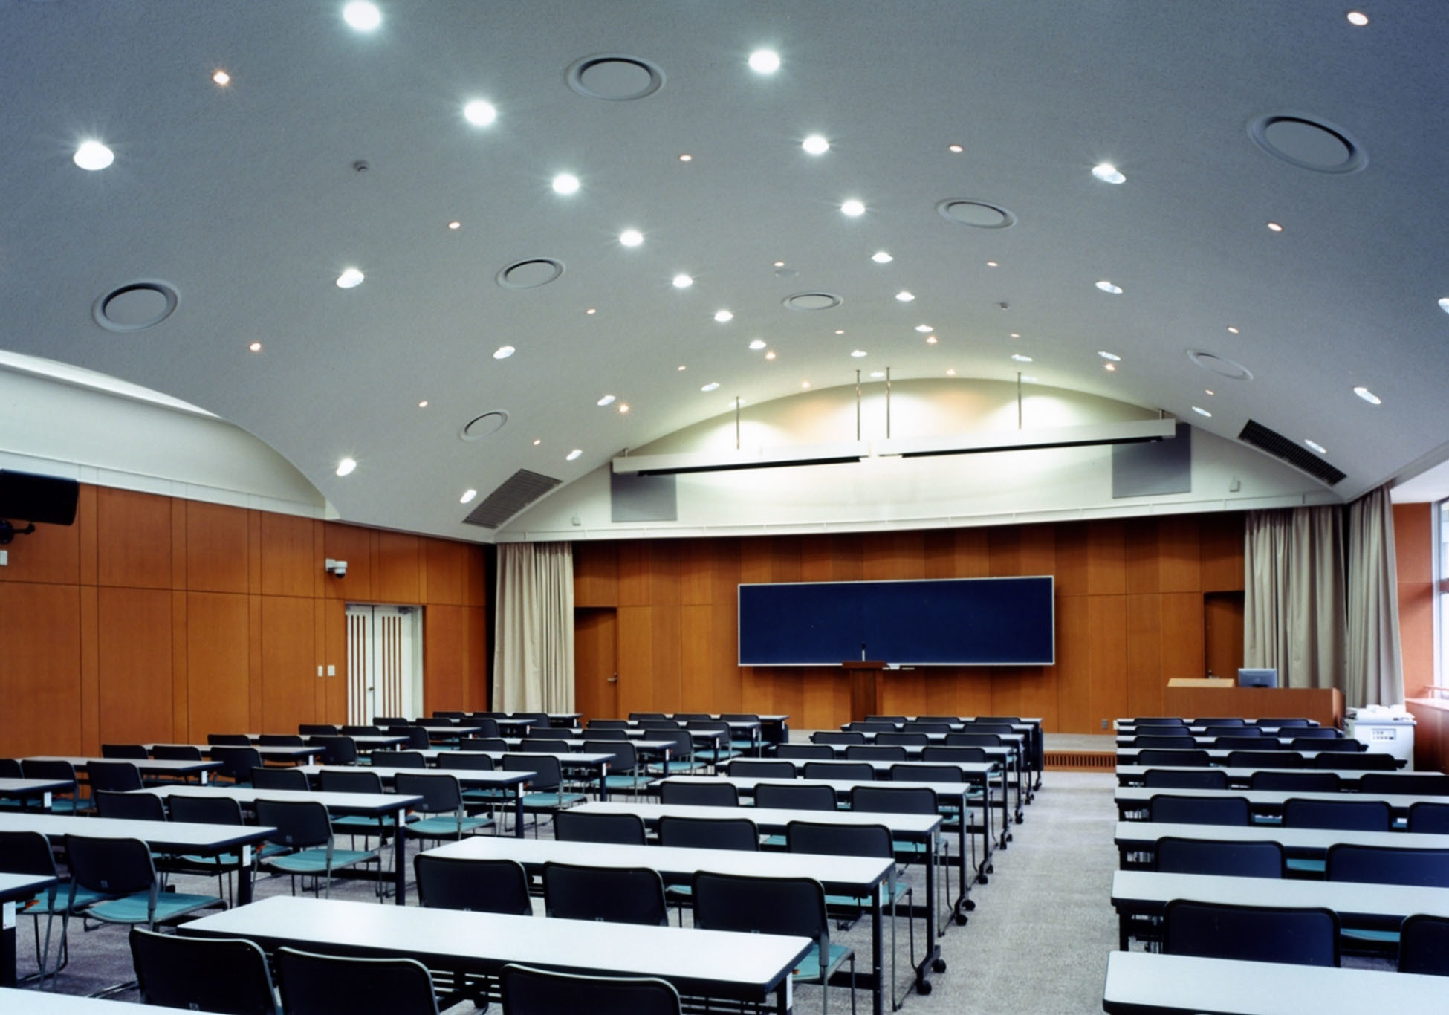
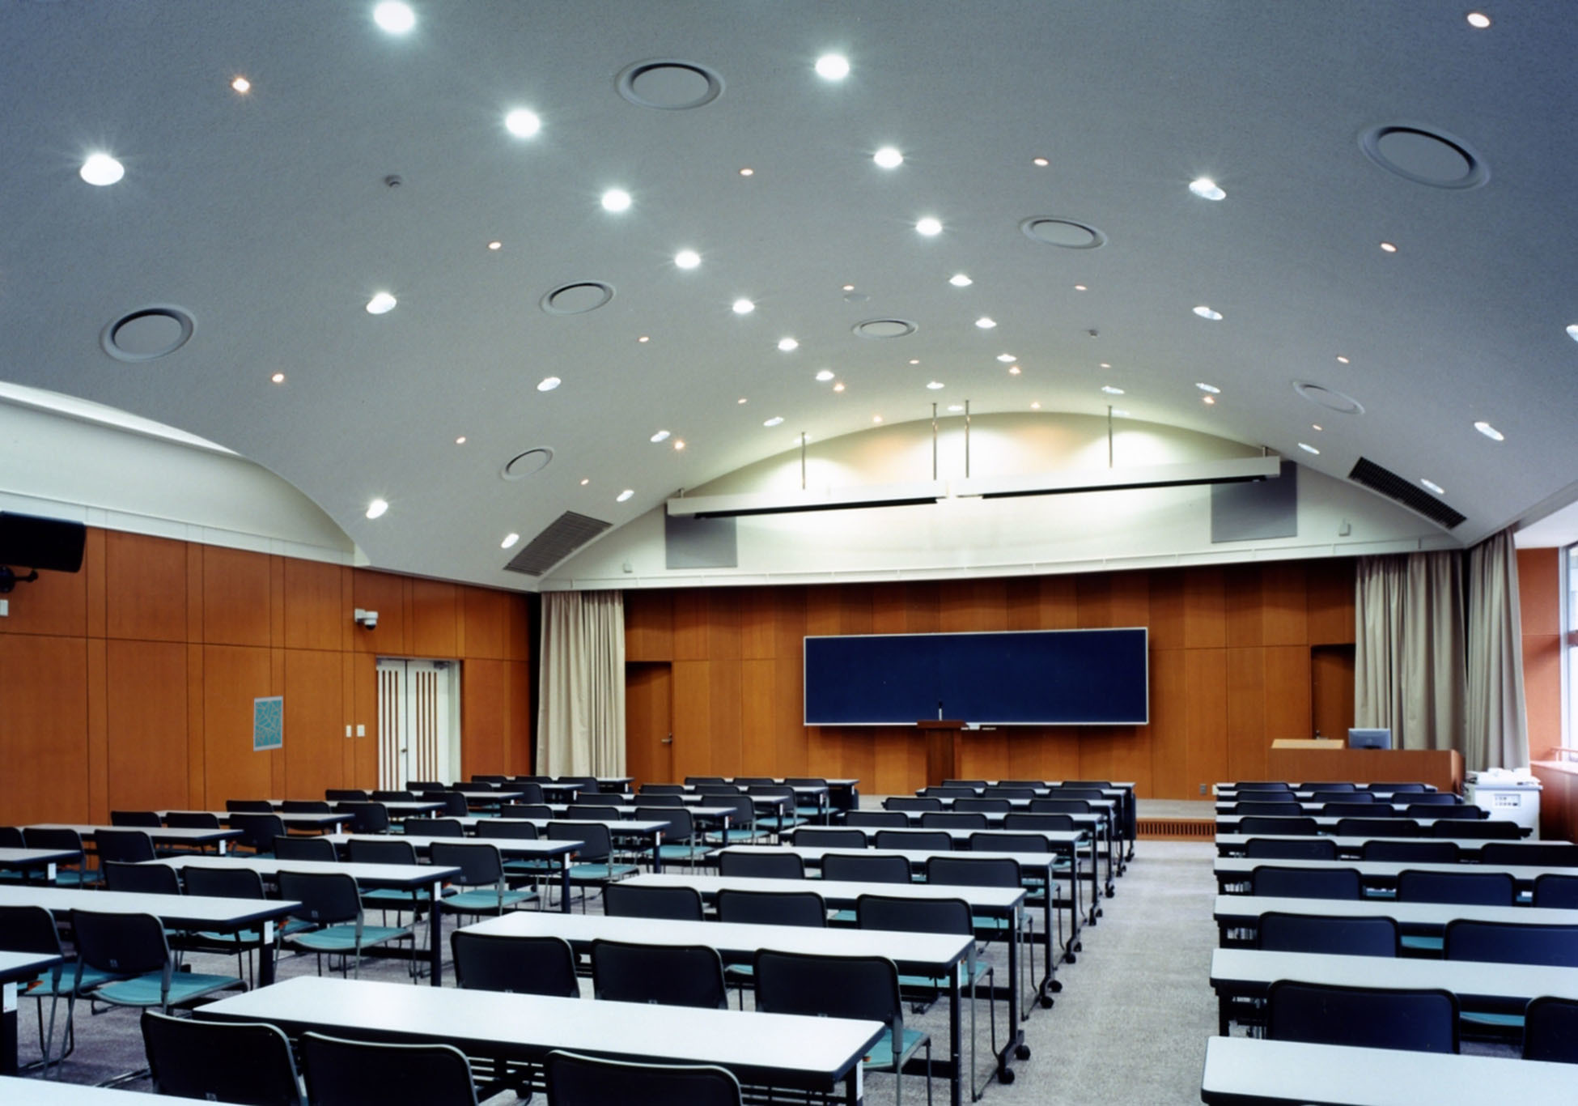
+ wall art [253,695,284,753]
